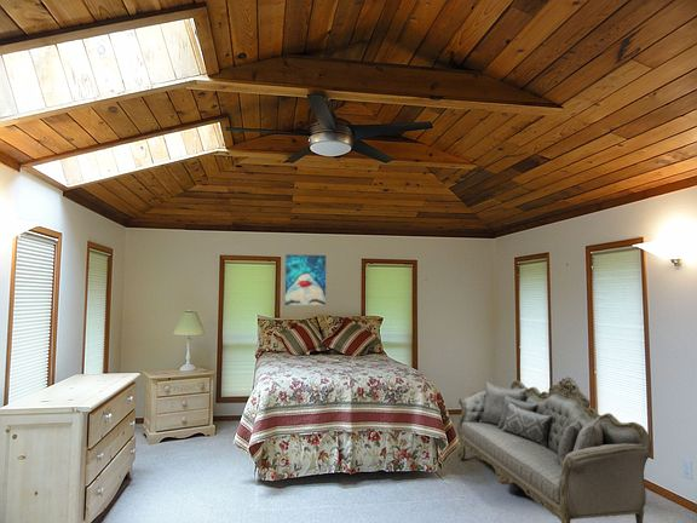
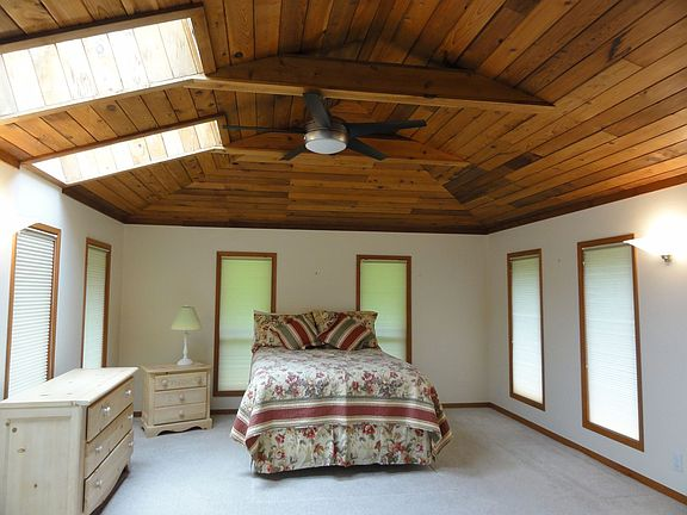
- wall art [284,253,327,306]
- settee [456,375,653,523]
